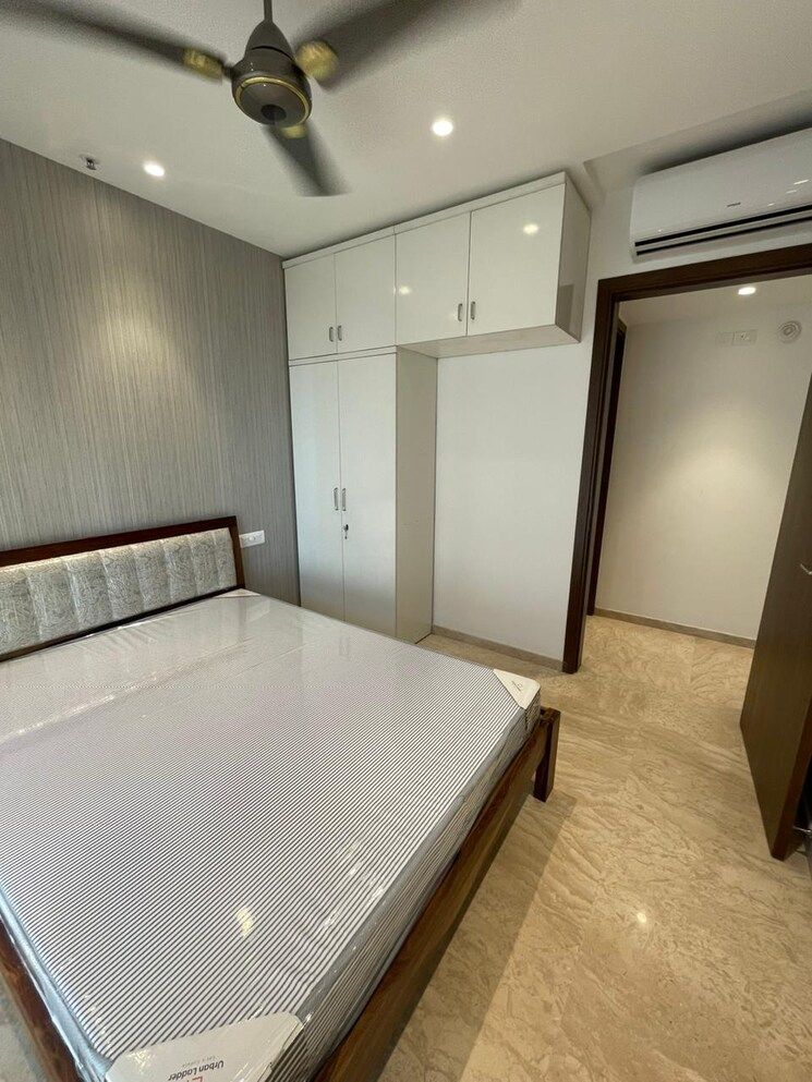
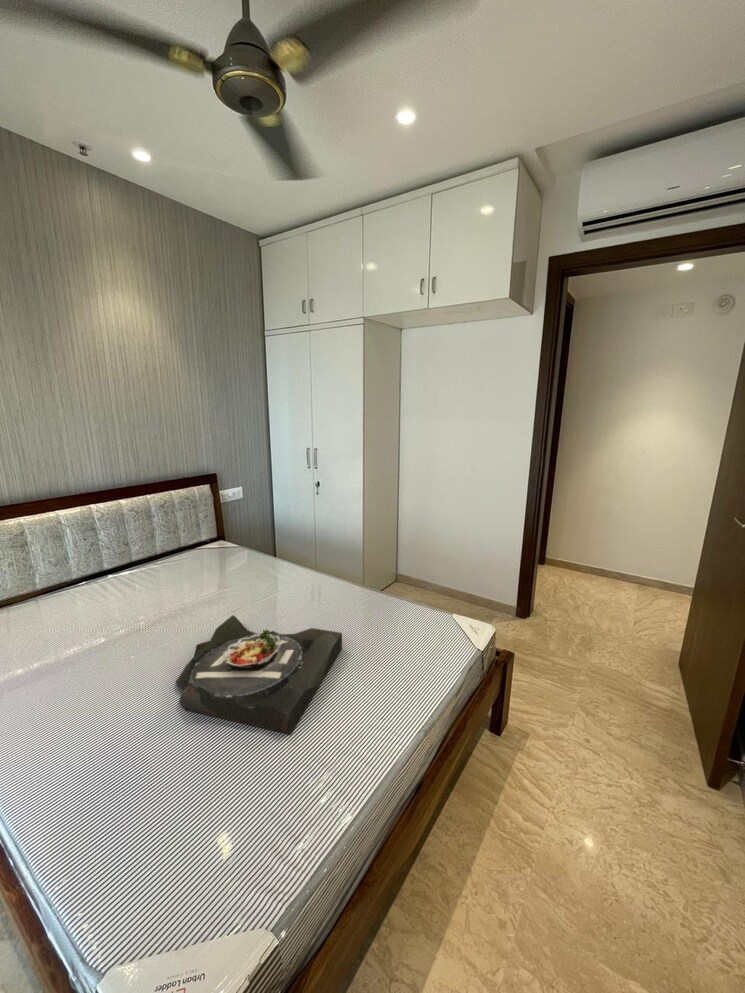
+ serving tray [175,614,343,736]
